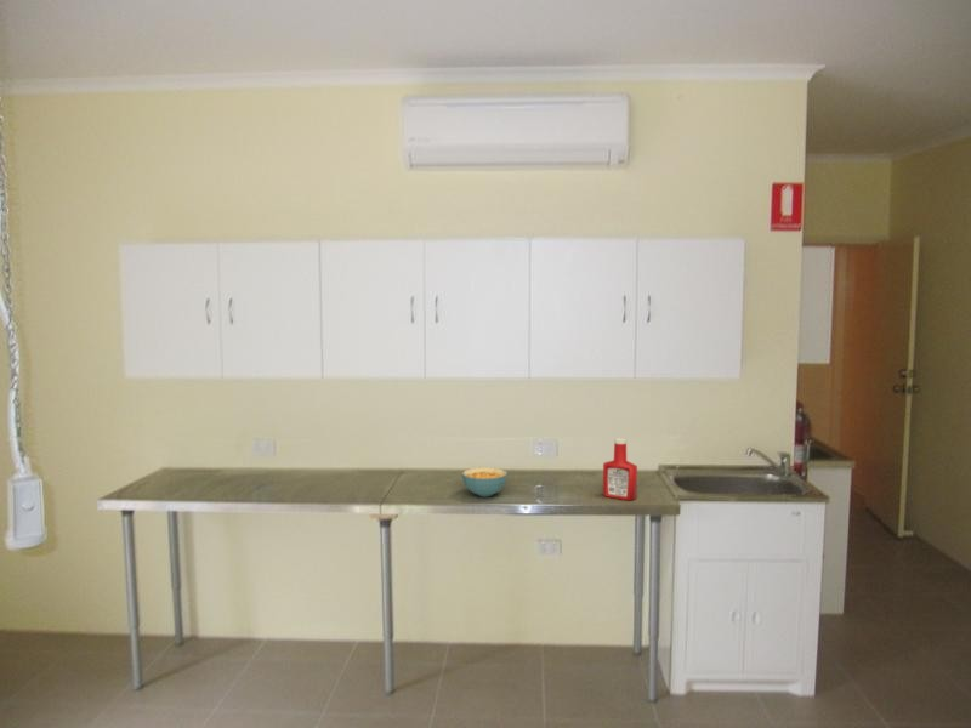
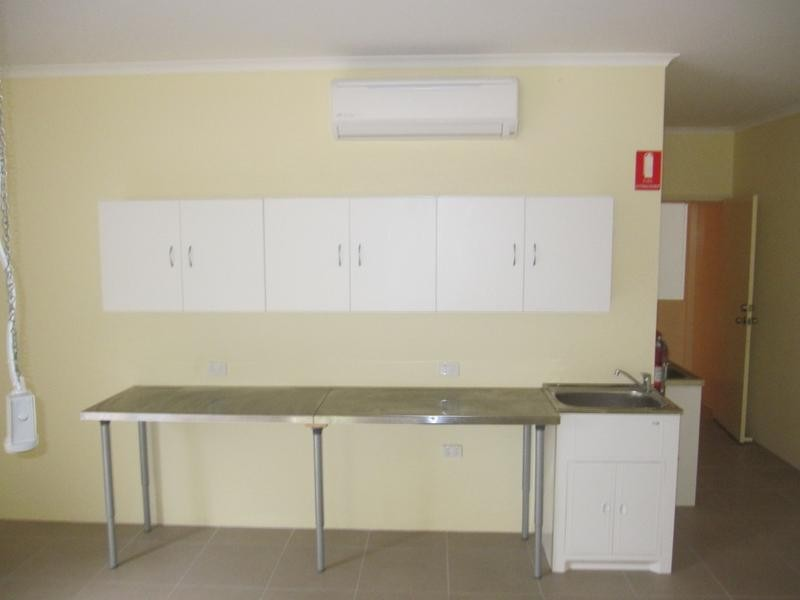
- soap bottle [602,437,638,501]
- cereal bowl [461,466,509,497]
